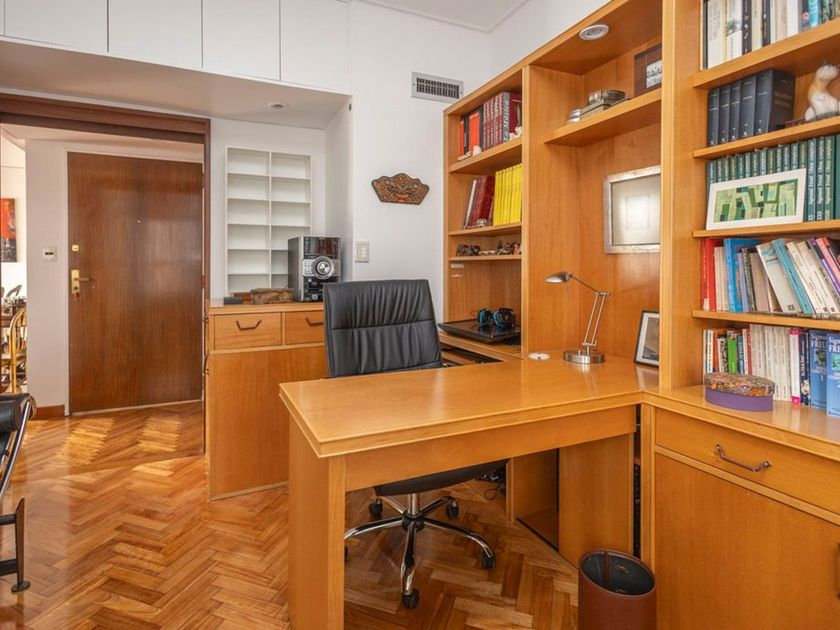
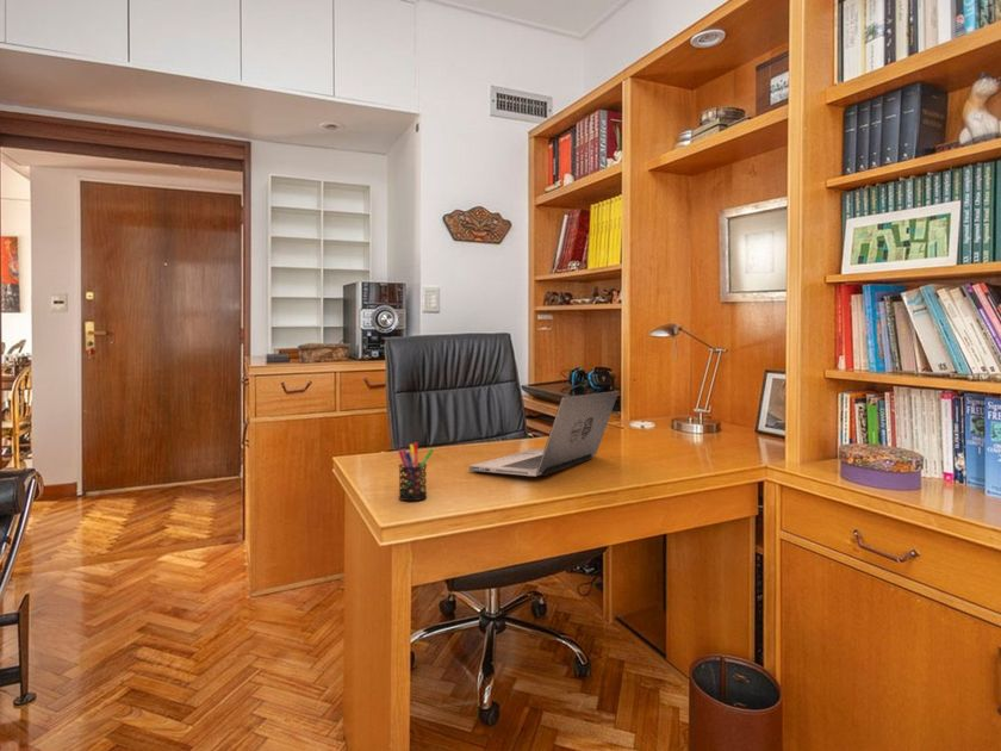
+ pen holder [397,441,435,502]
+ laptop [468,390,620,478]
